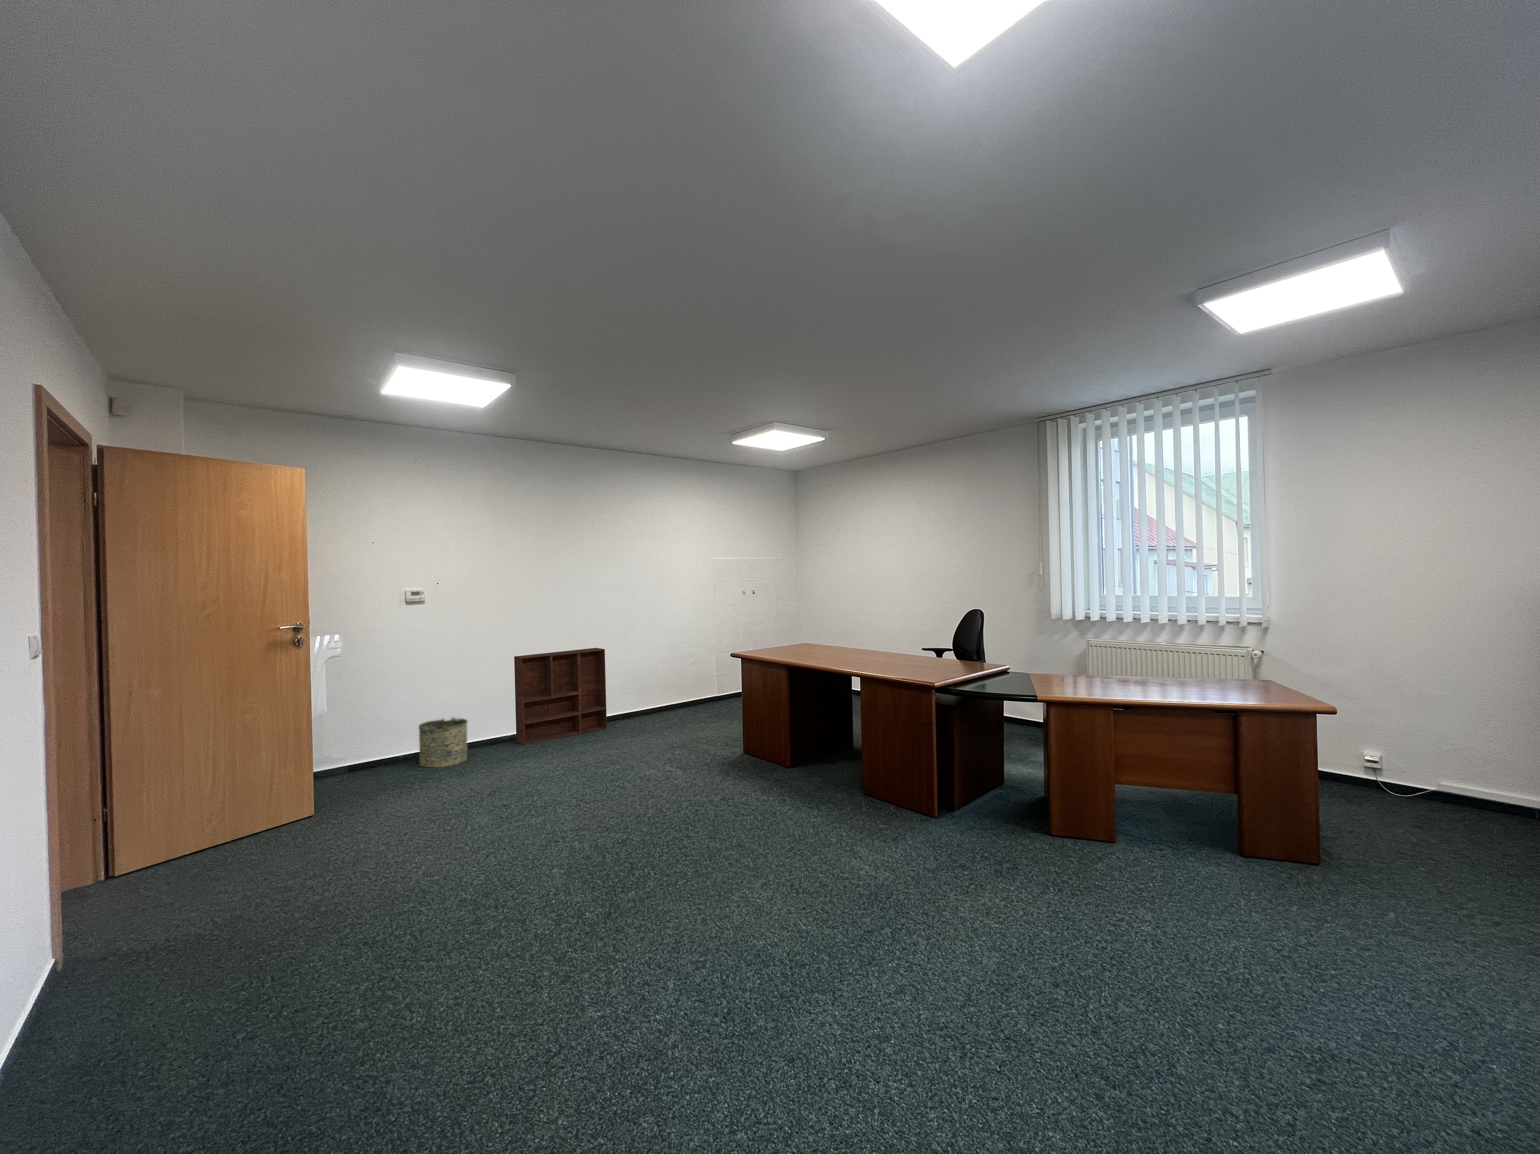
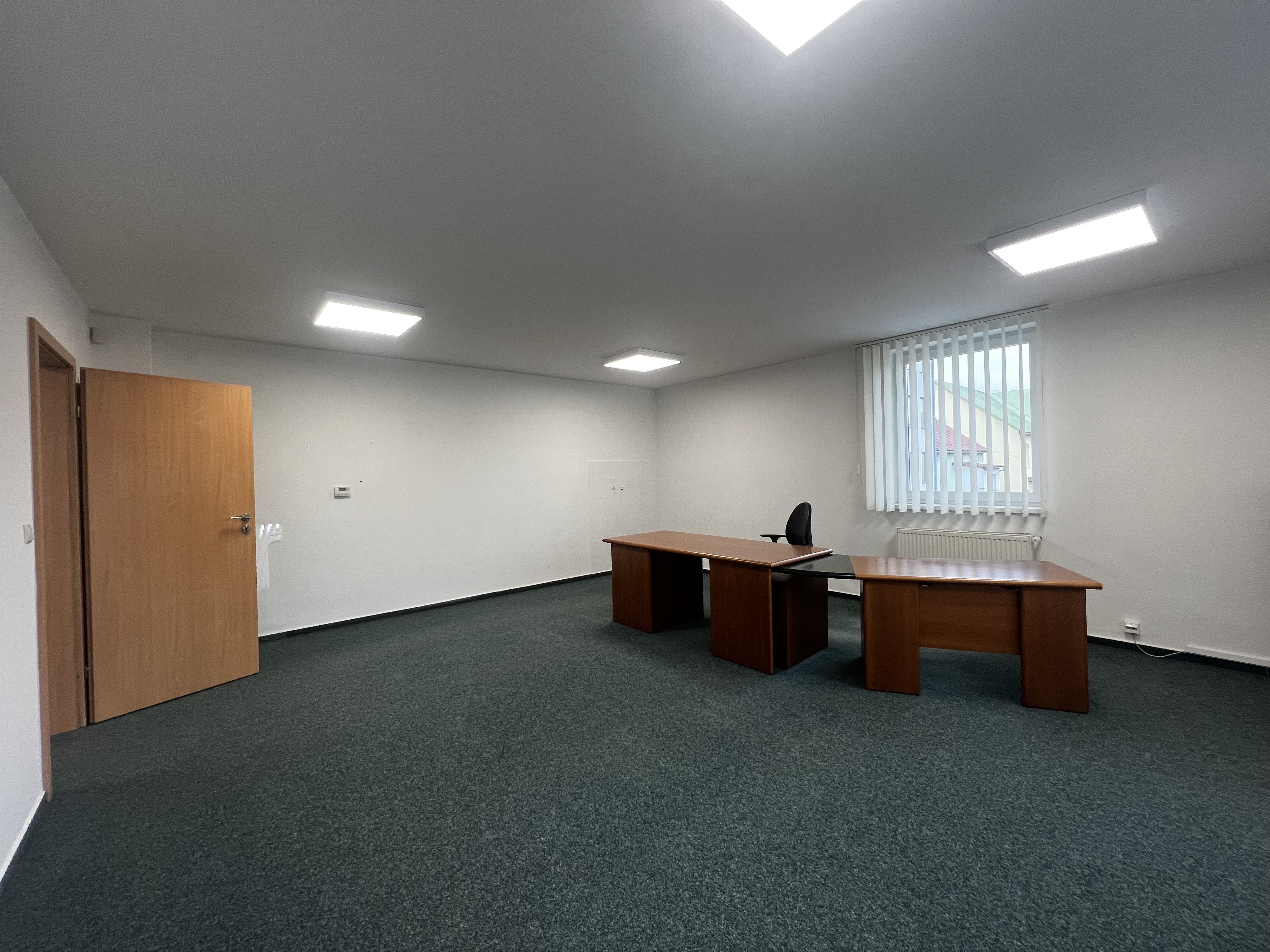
- bucket [418,718,468,767]
- shelving unit [514,647,608,745]
